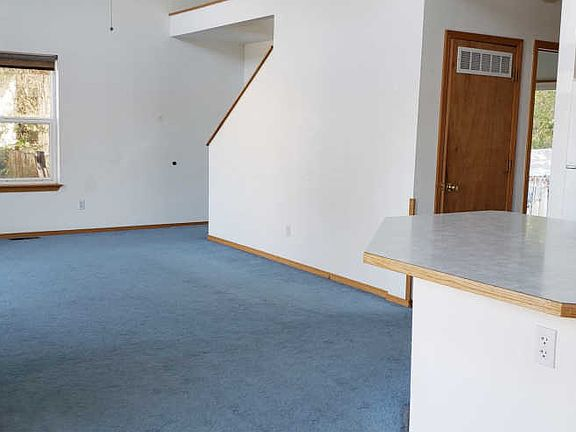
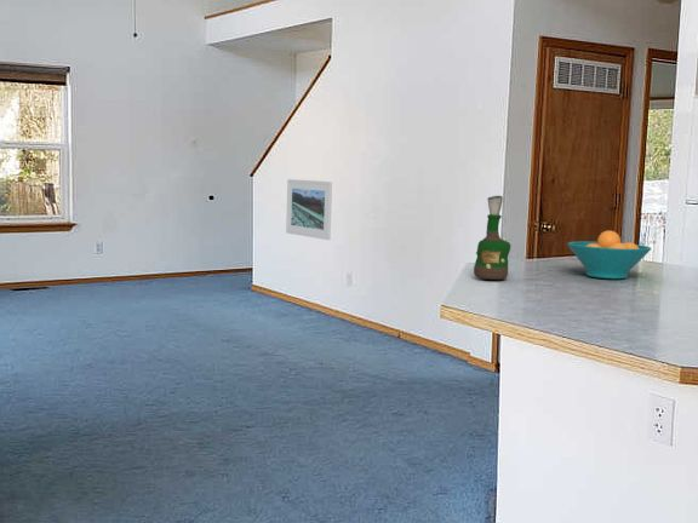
+ fruit bowl [566,230,652,280]
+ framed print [285,178,333,241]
+ grog bottle [473,195,511,281]
